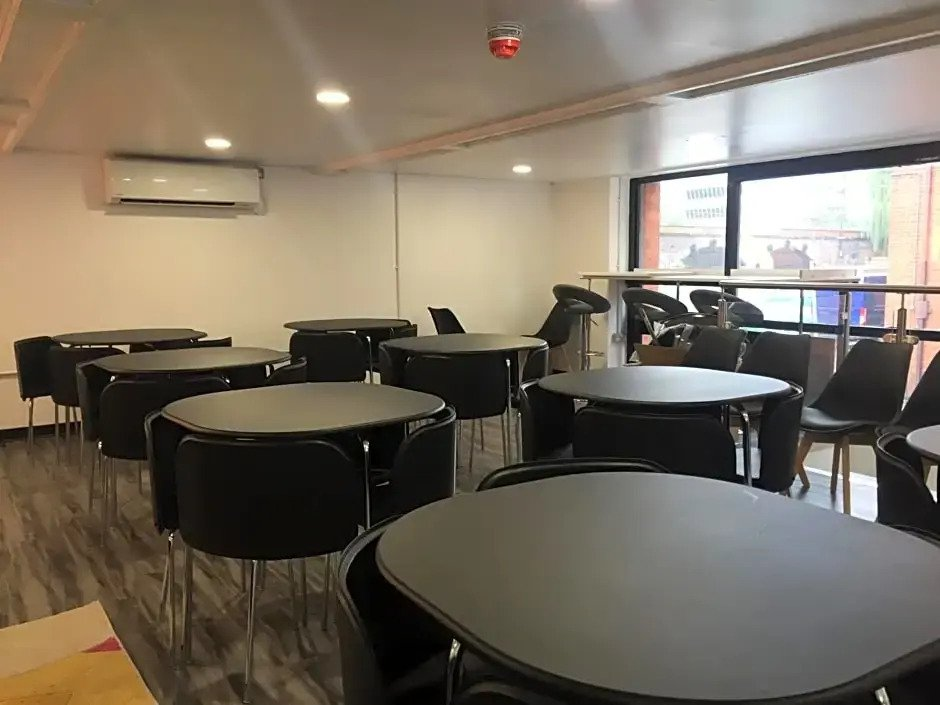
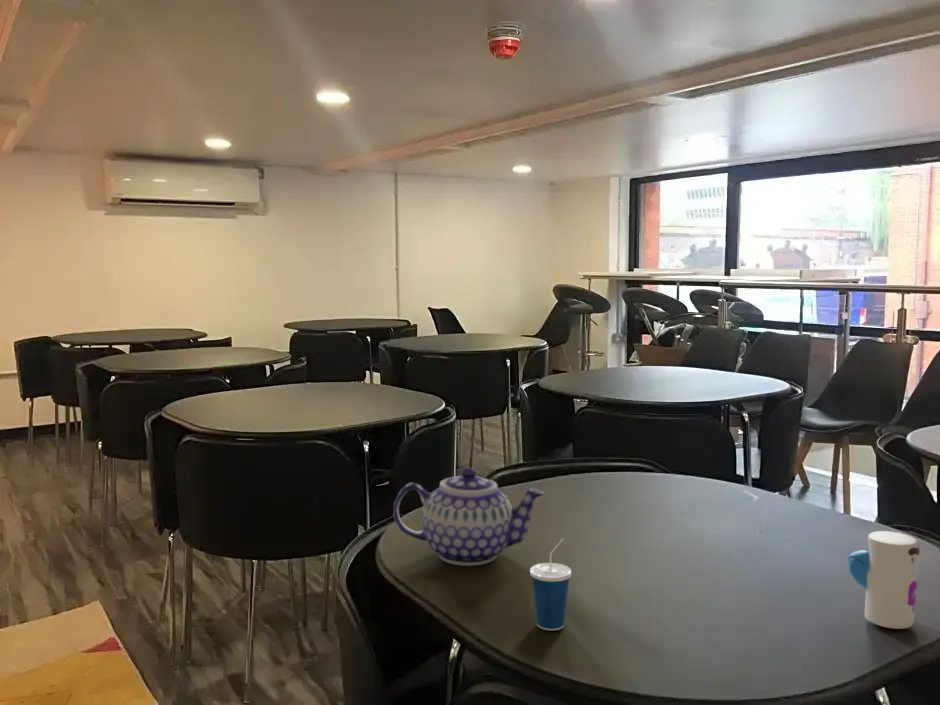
+ cup [529,537,573,631]
+ toy [847,530,921,630]
+ teapot [392,466,546,567]
